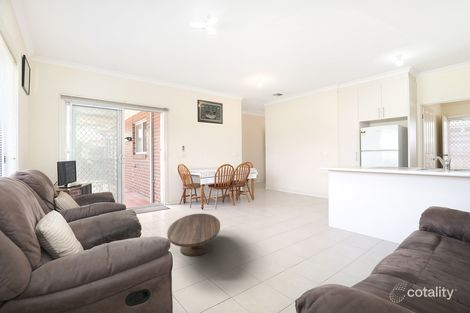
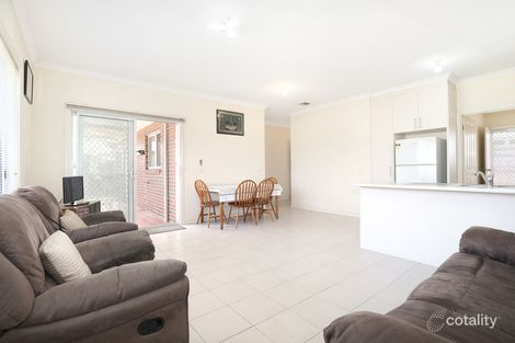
- coffee table [166,213,221,257]
